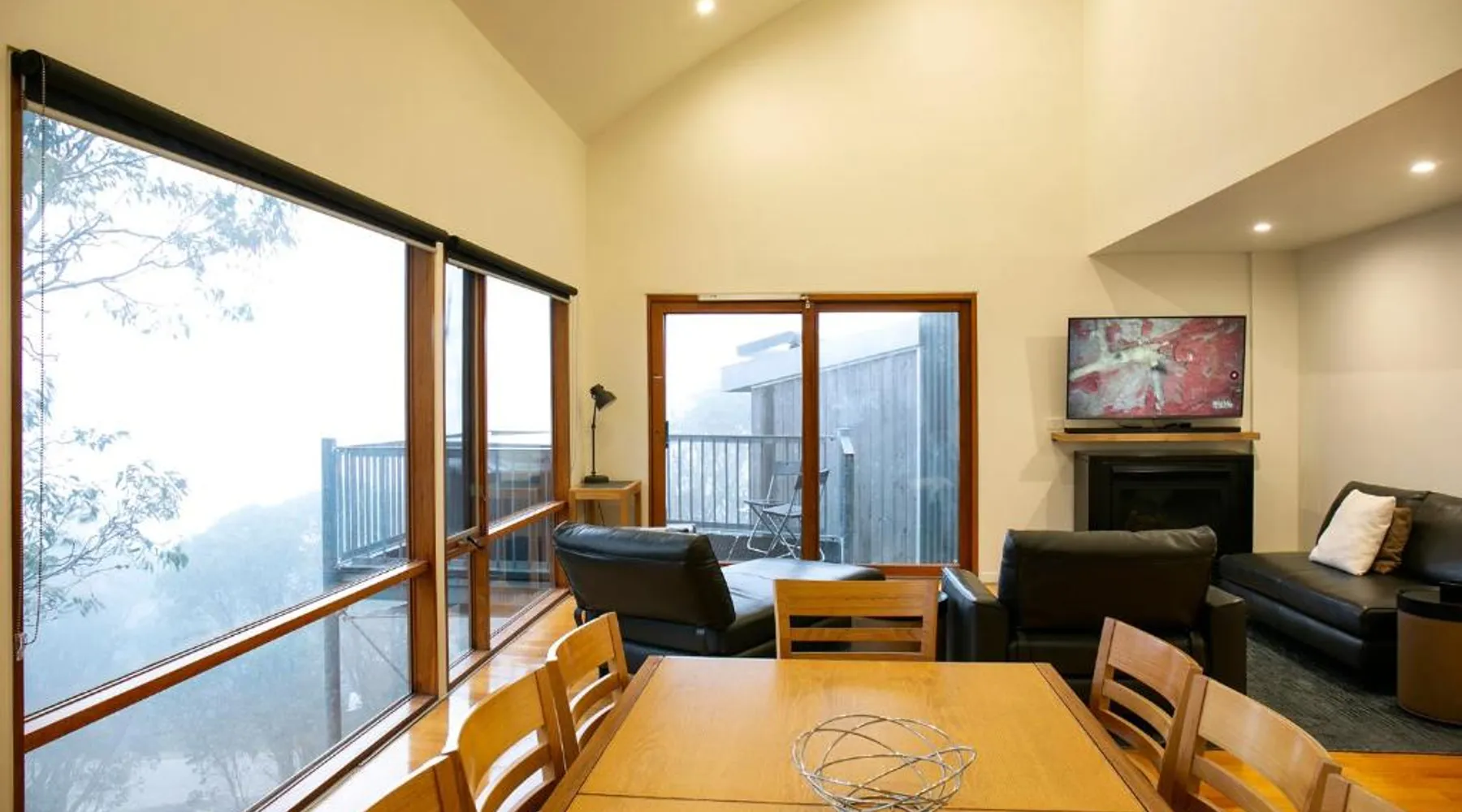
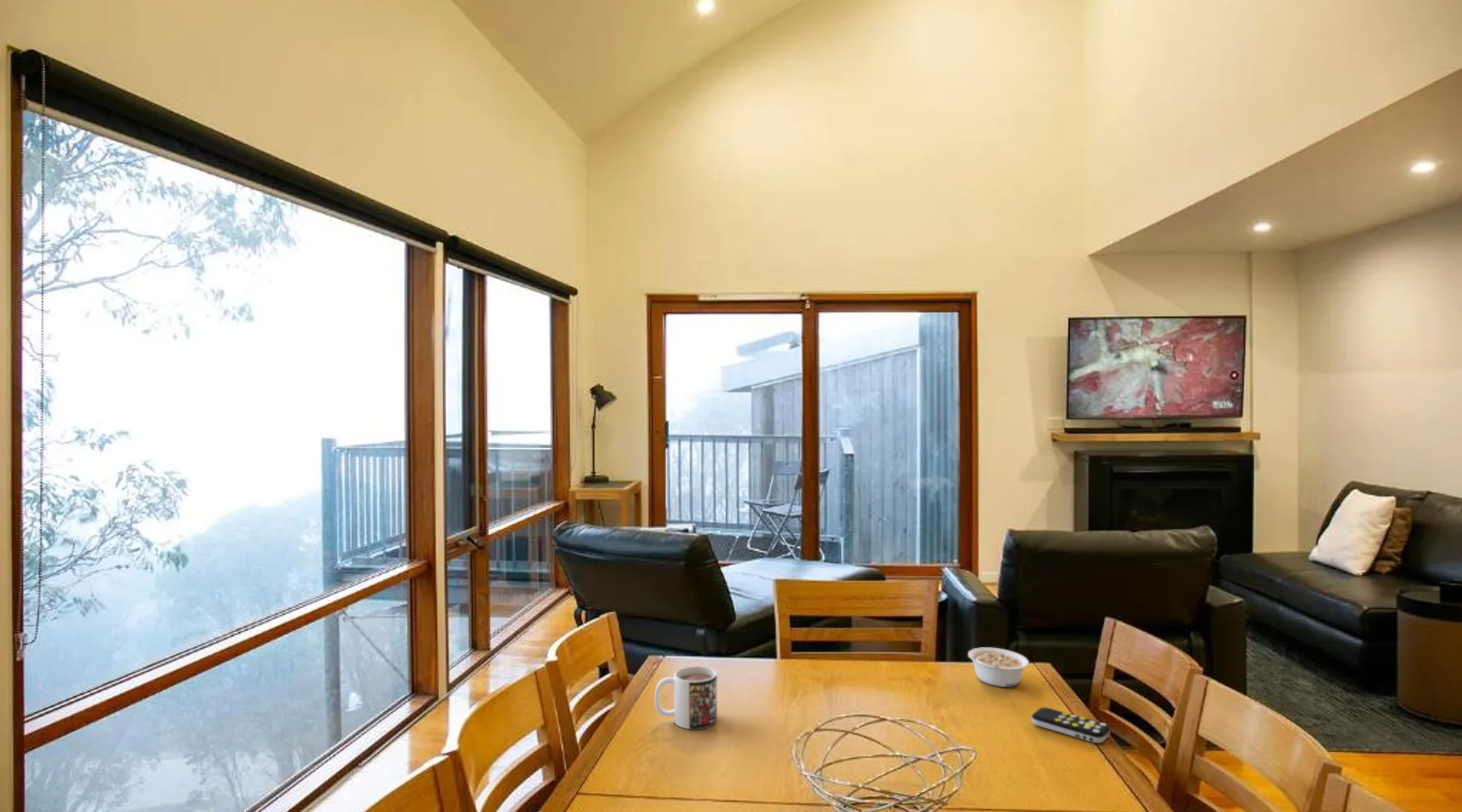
+ remote control [1031,706,1111,744]
+ mug [654,665,718,730]
+ legume [967,646,1030,688]
